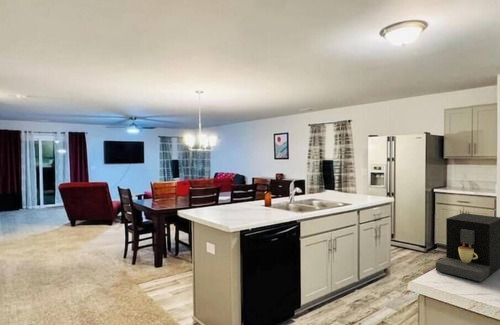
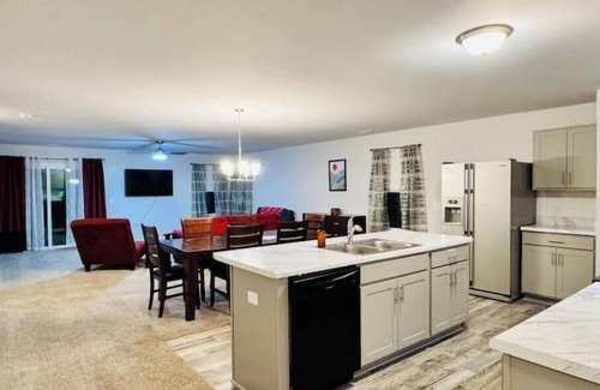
- coffee maker [435,212,500,283]
